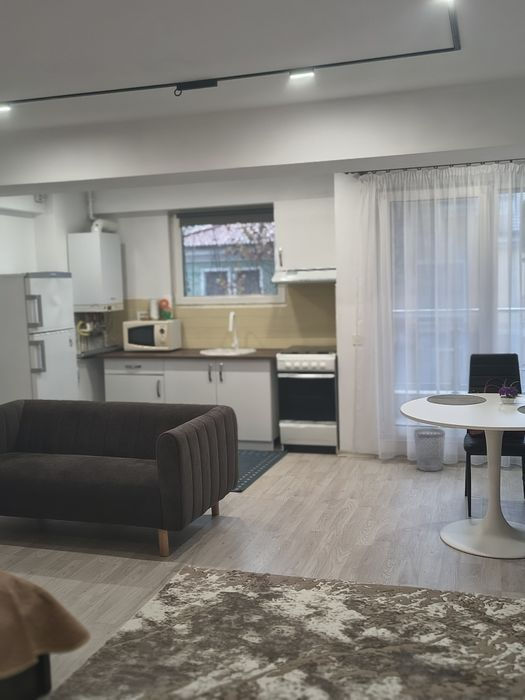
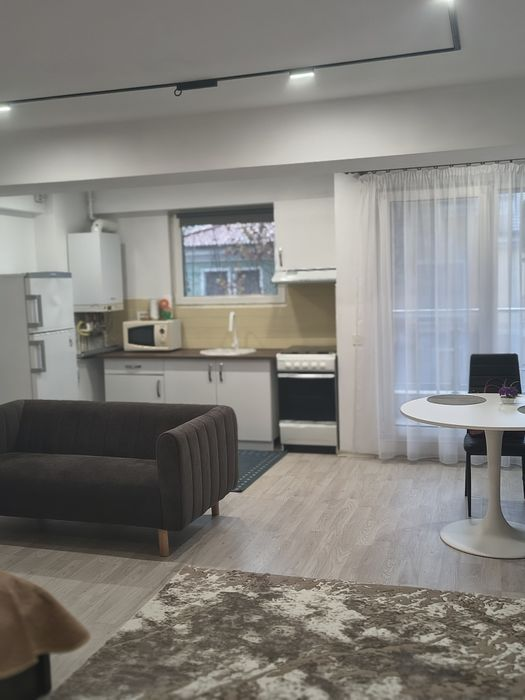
- wastebasket [413,427,446,472]
